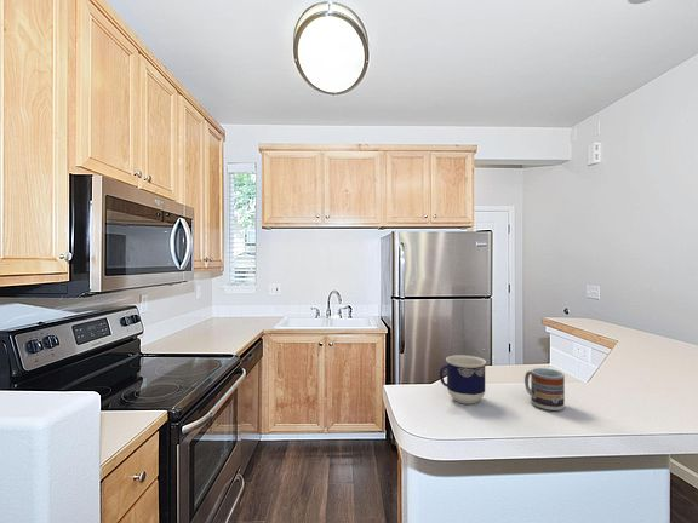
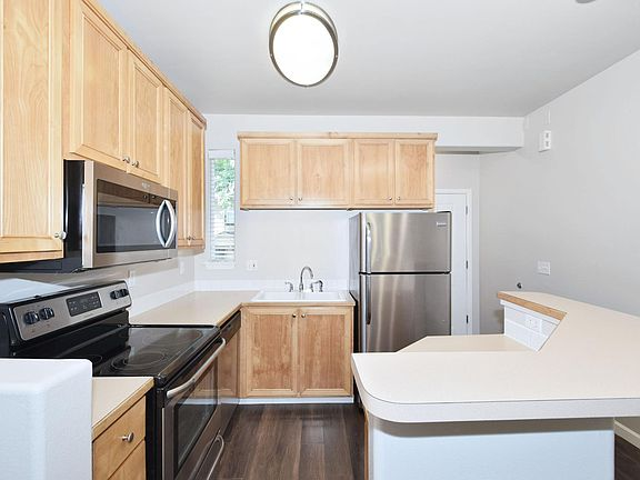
- cup [439,354,487,406]
- cup [524,367,566,412]
